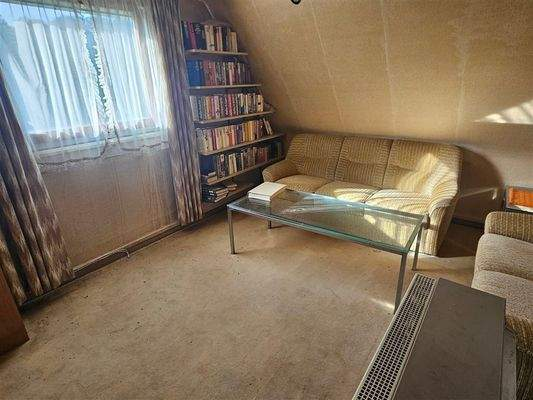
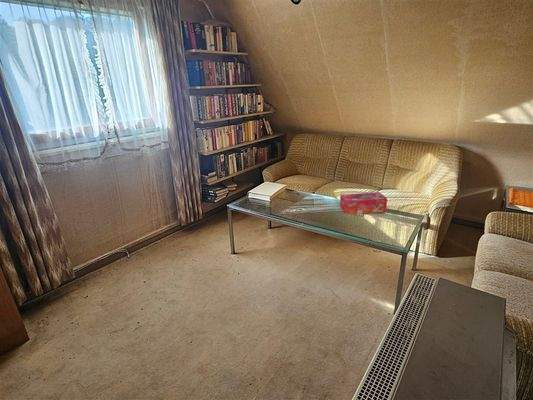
+ tissue box [339,191,388,215]
